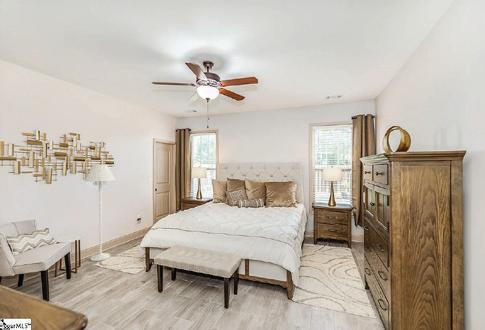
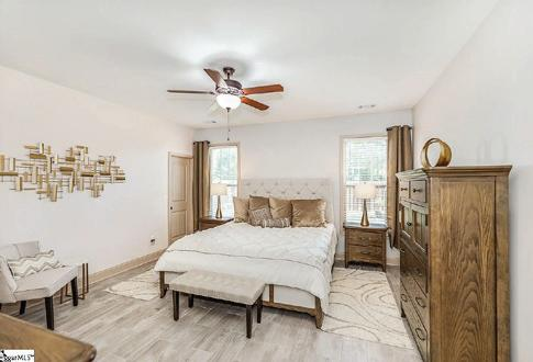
- floor lamp [83,164,116,262]
